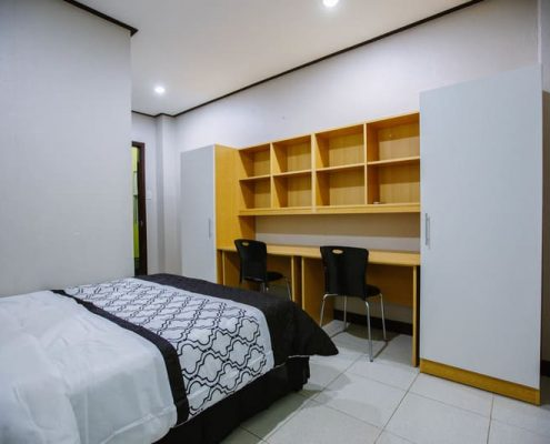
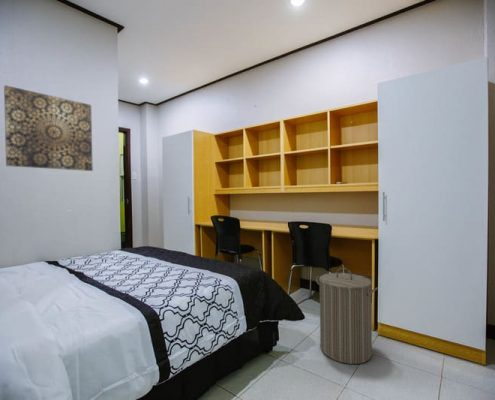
+ laundry hamper [315,267,379,365]
+ wall art [3,84,94,172]
